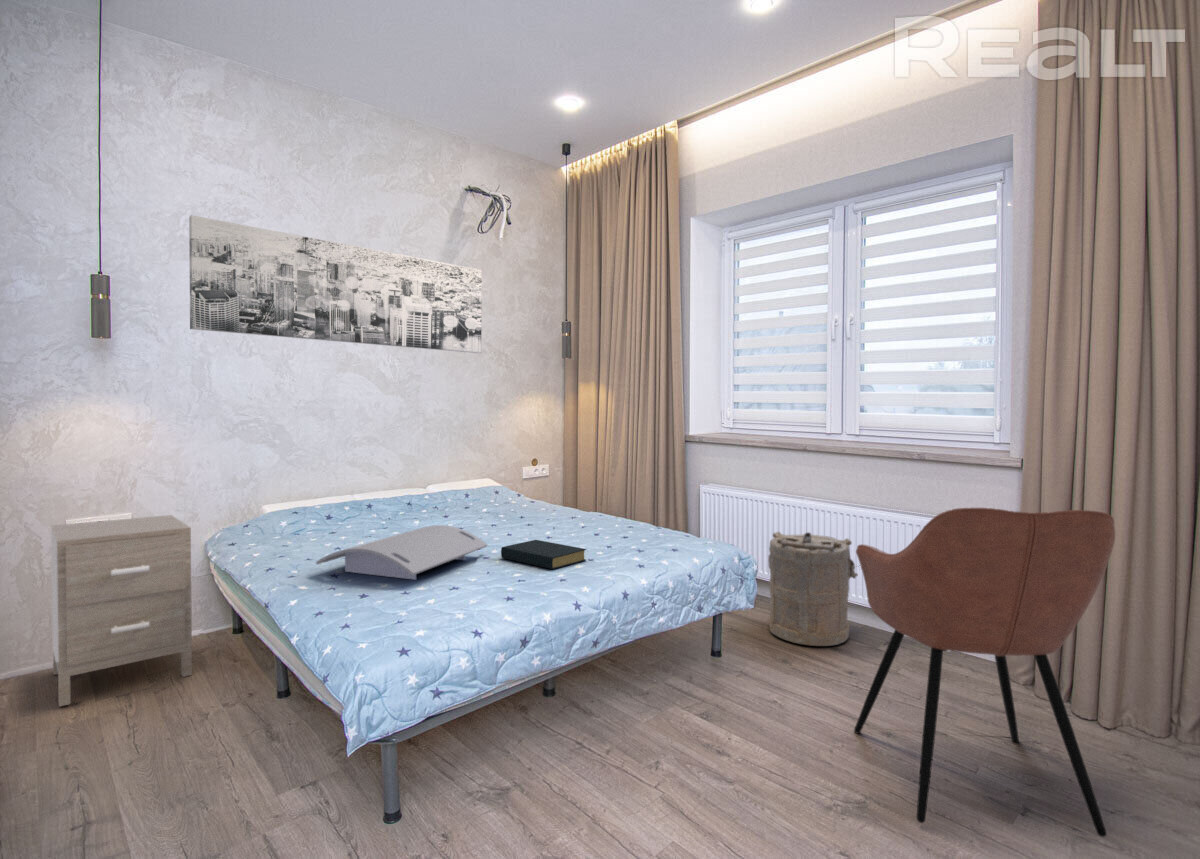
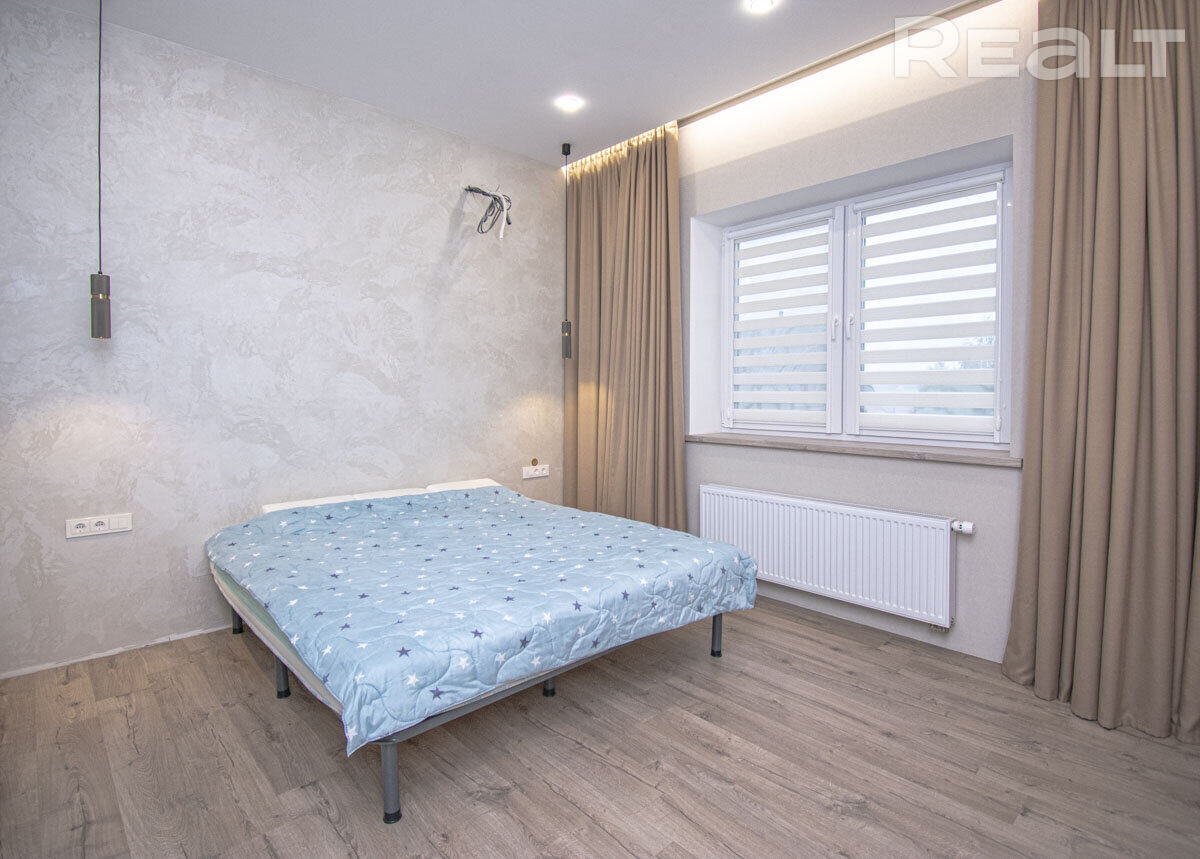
- serving tray [315,524,489,581]
- armchair [853,507,1116,838]
- hardback book [500,539,587,570]
- nightstand [50,514,193,708]
- laundry hamper [767,531,859,647]
- wall art [188,214,483,354]
